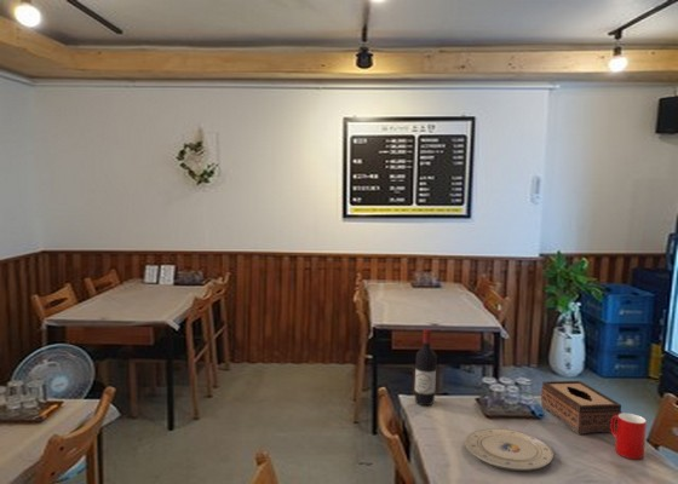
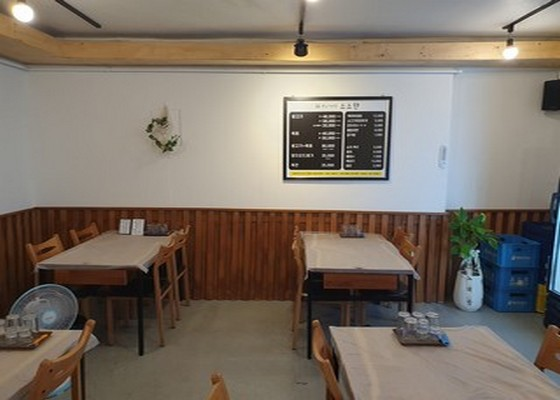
- cup [610,413,648,461]
- tissue box [540,380,624,436]
- plate [464,427,555,472]
- wine bottle [414,328,437,407]
